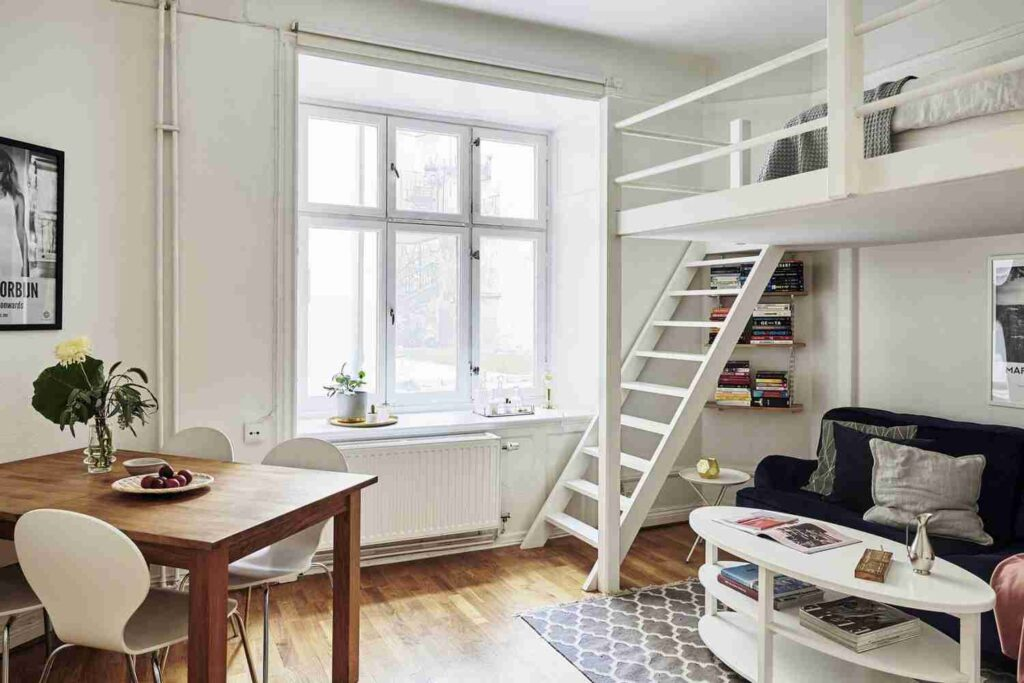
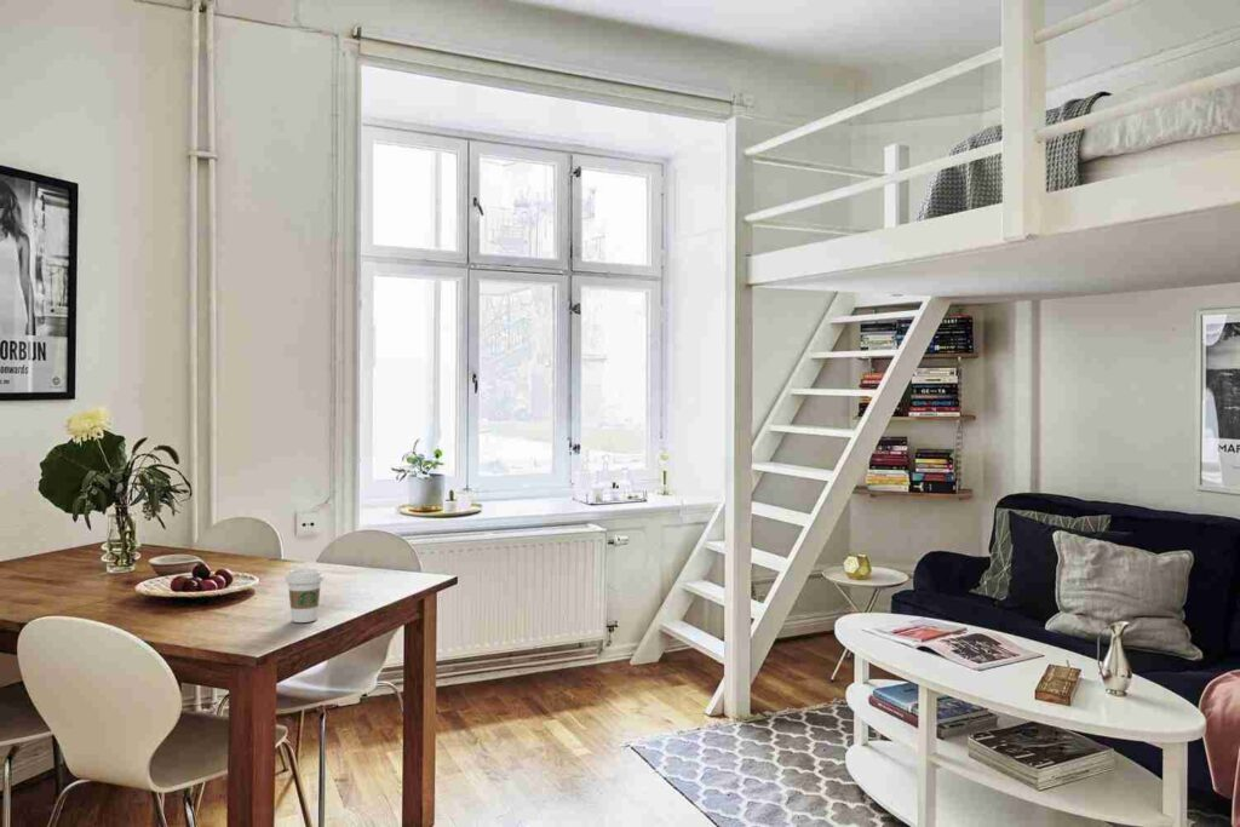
+ coffee cup [285,568,325,624]
